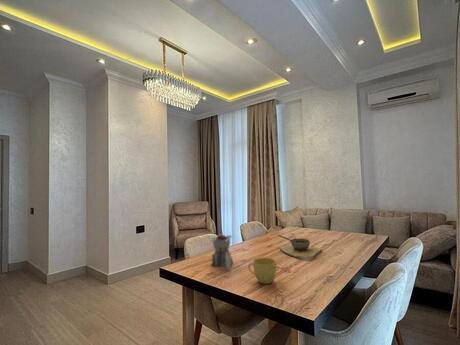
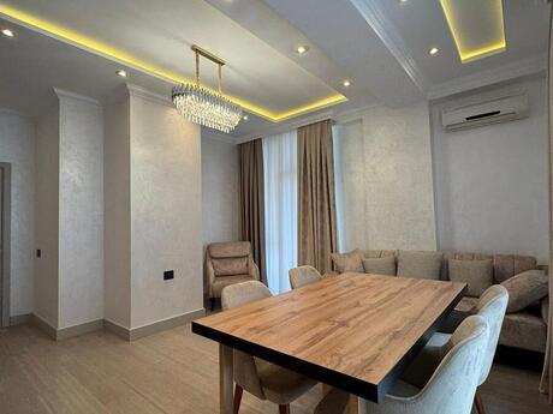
- teapot [208,234,235,270]
- bowl [277,234,323,262]
- cup [247,257,277,285]
